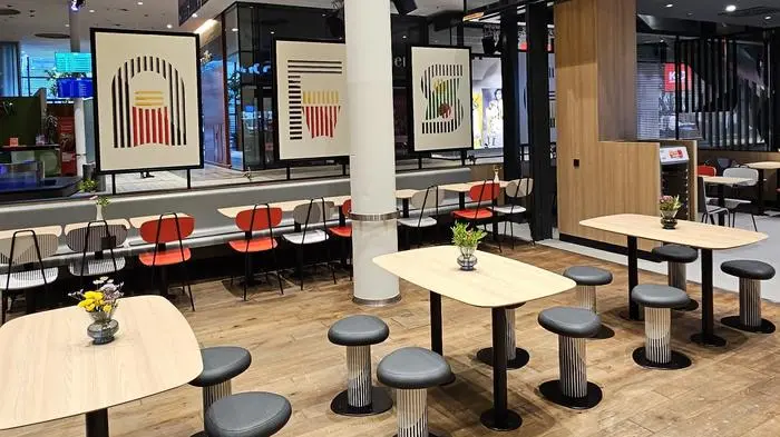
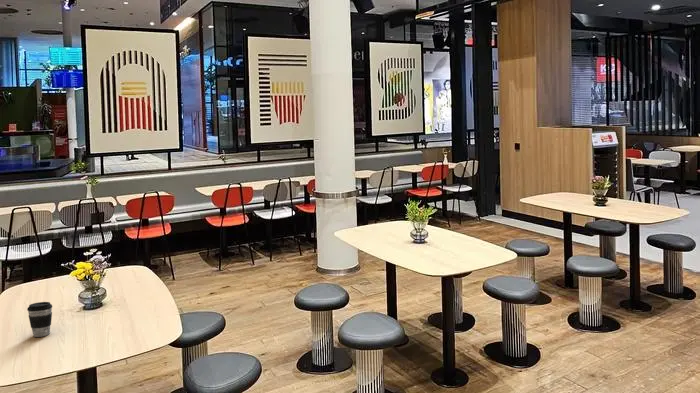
+ coffee cup [26,301,53,338]
